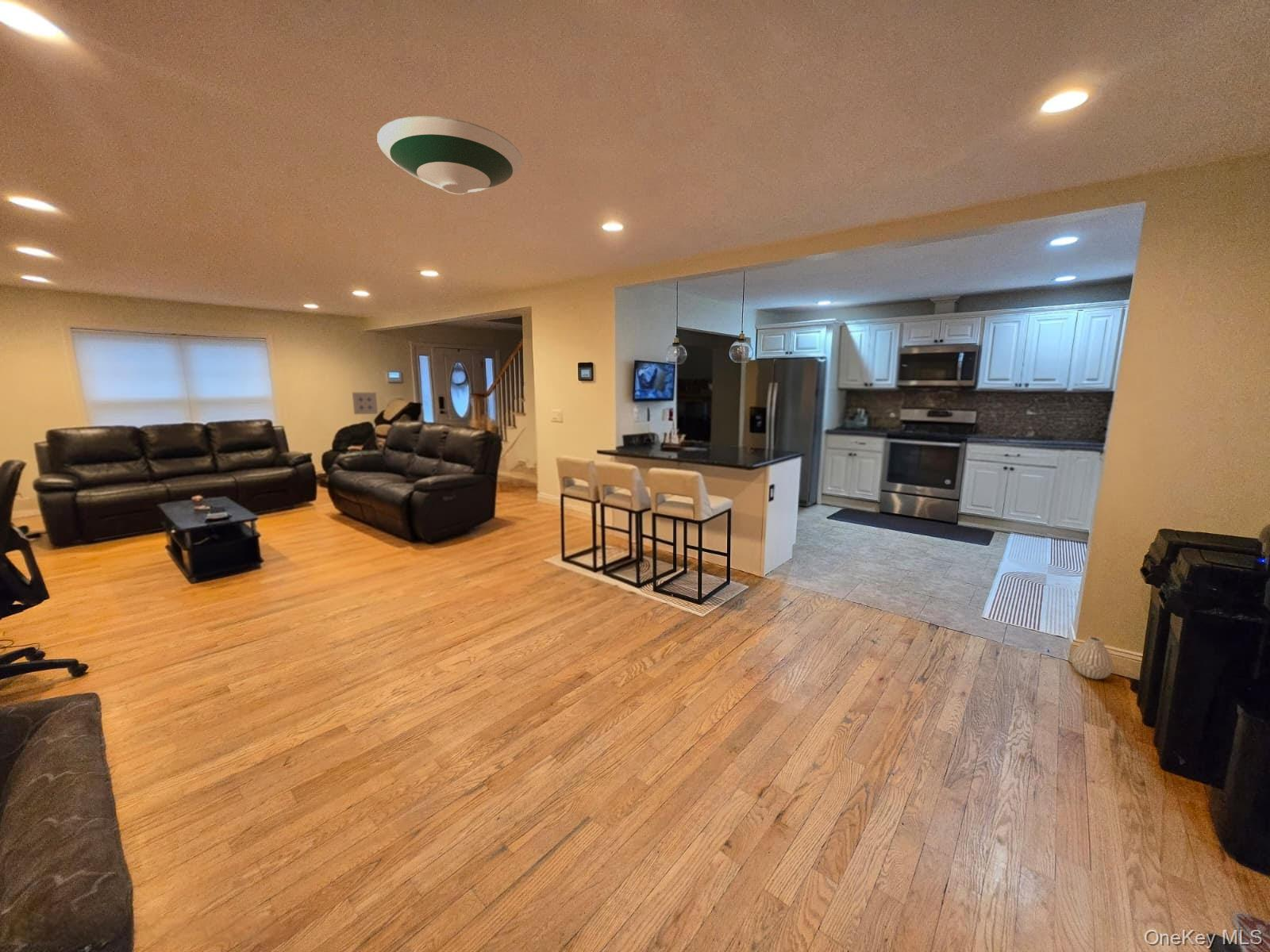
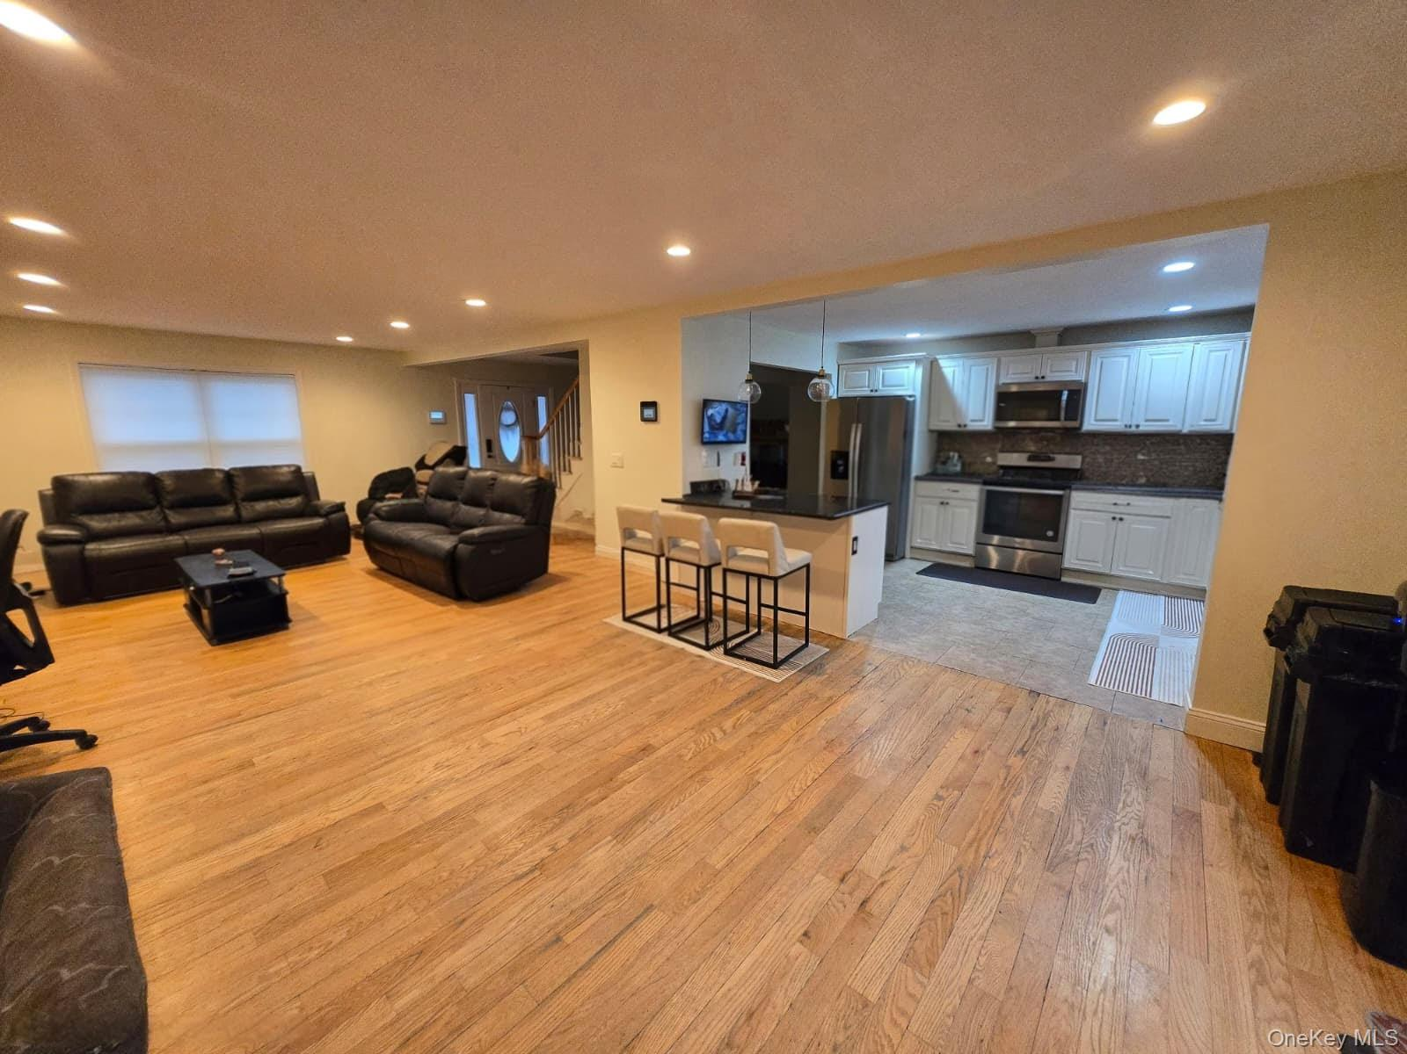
- wall art [352,392,379,415]
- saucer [376,115,523,195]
- vase [1071,635,1114,680]
